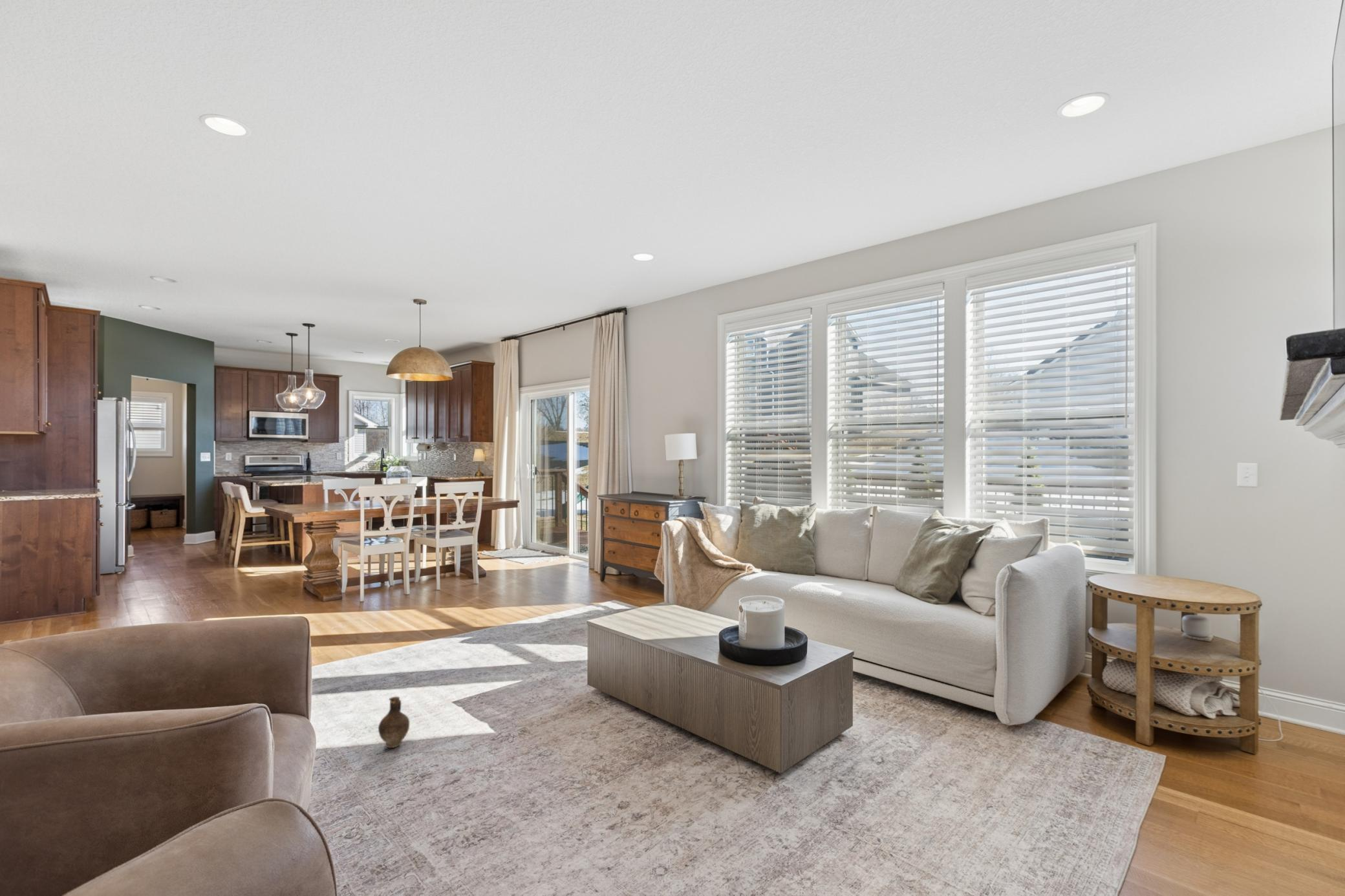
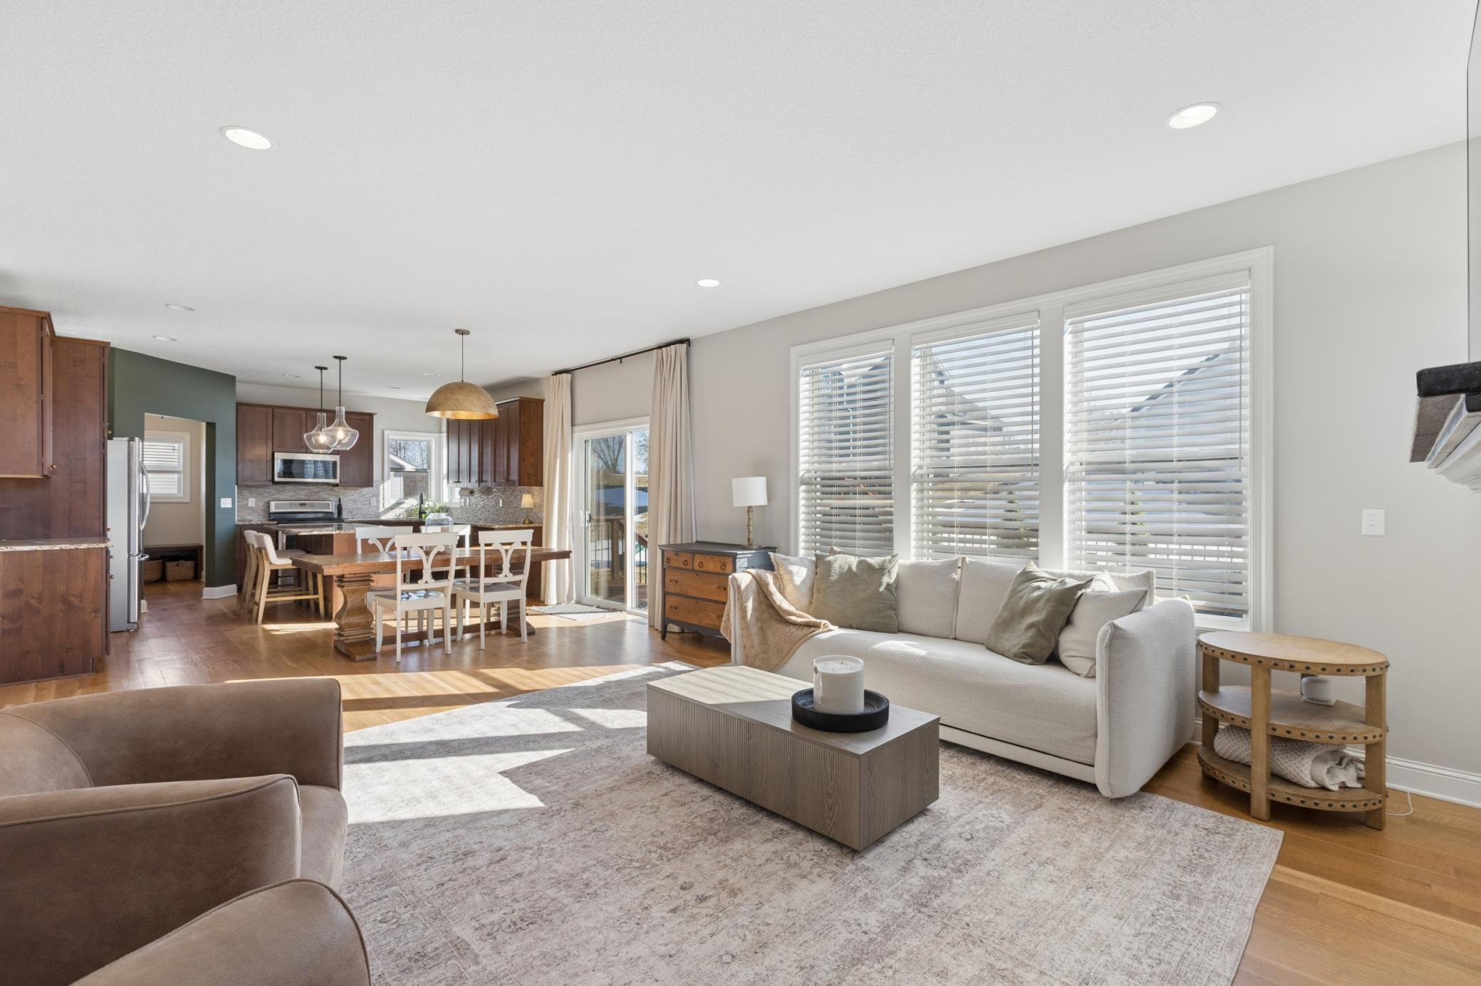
- ceramic jug [378,696,410,749]
